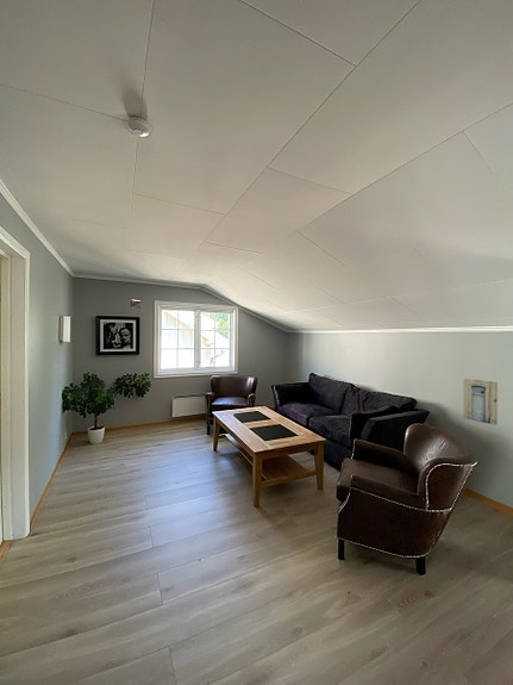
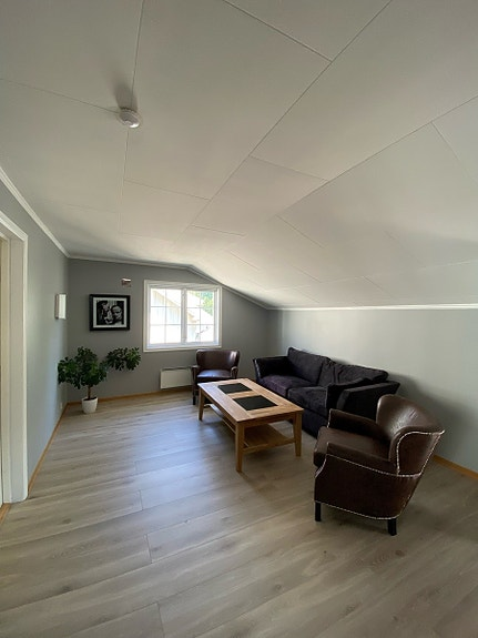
- wall art [462,378,499,425]
